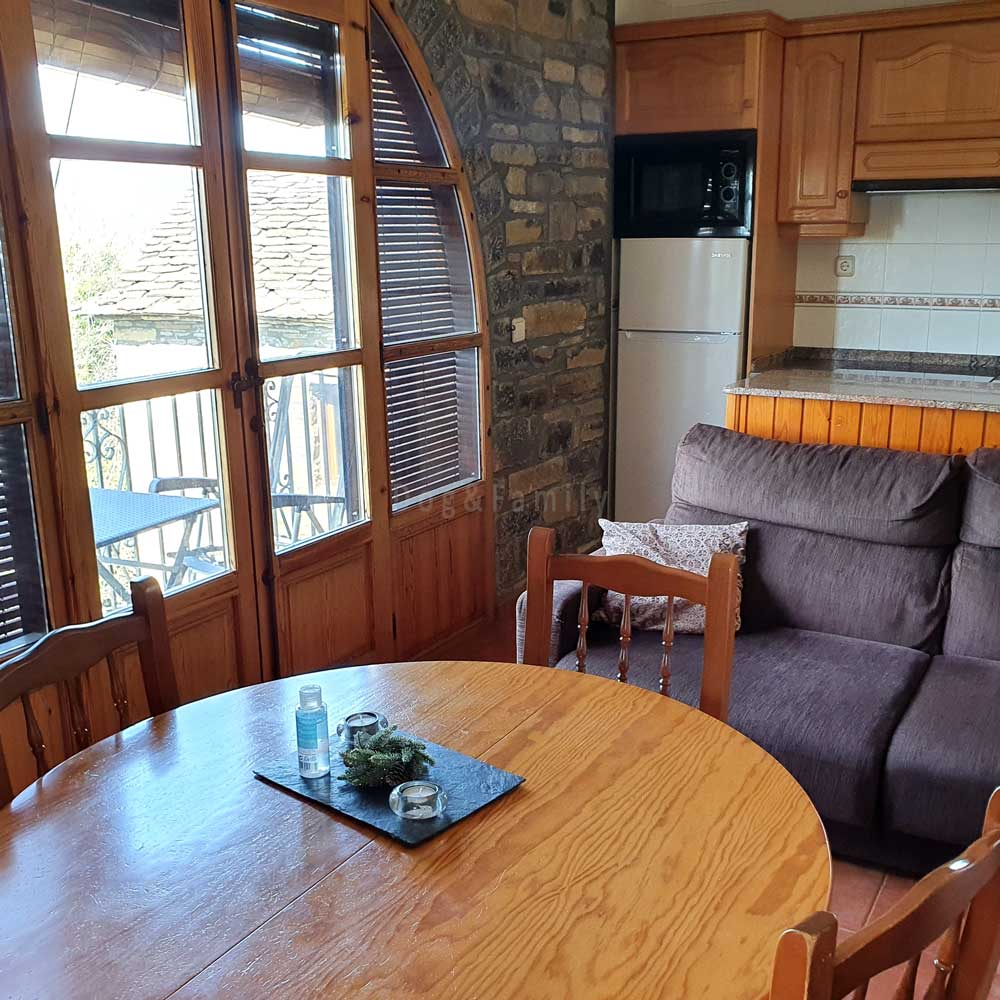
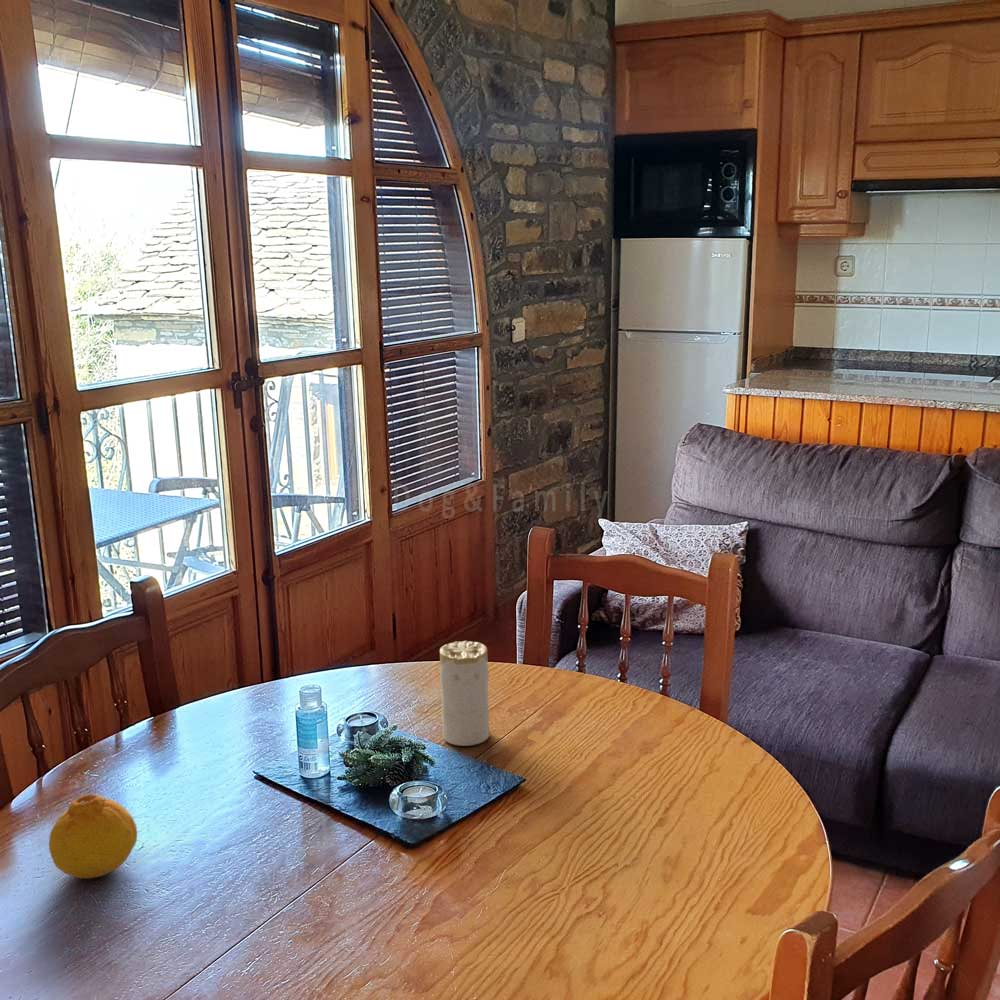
+ candle [439,640,490,747]
+ fruit [48,793,138,879]
